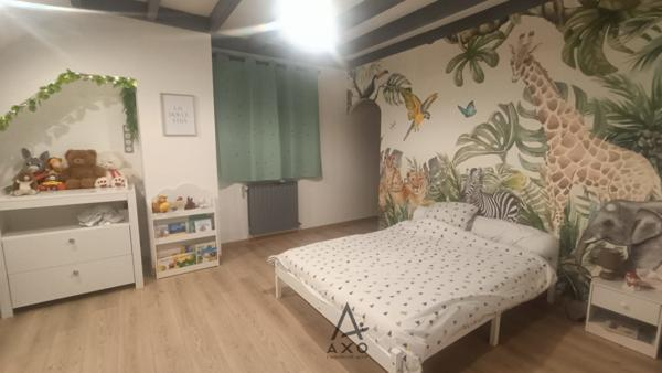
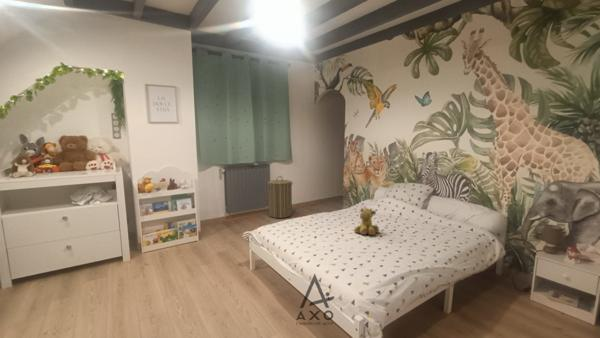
+ laundry hamper [265,175,294,219]
+ giraffe plush [353,207,380,236]
